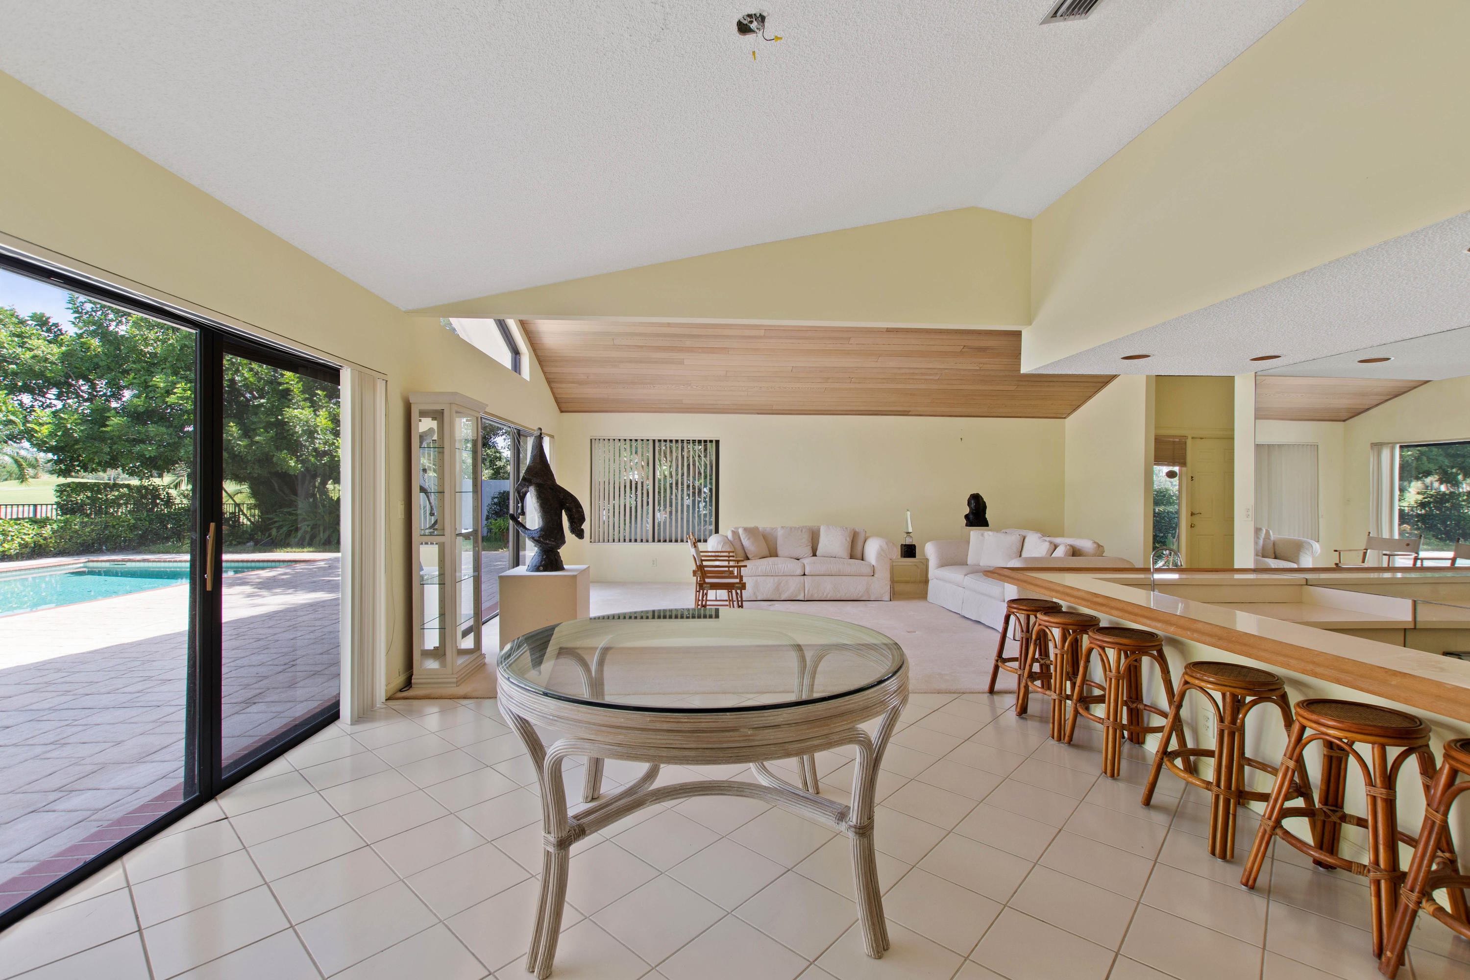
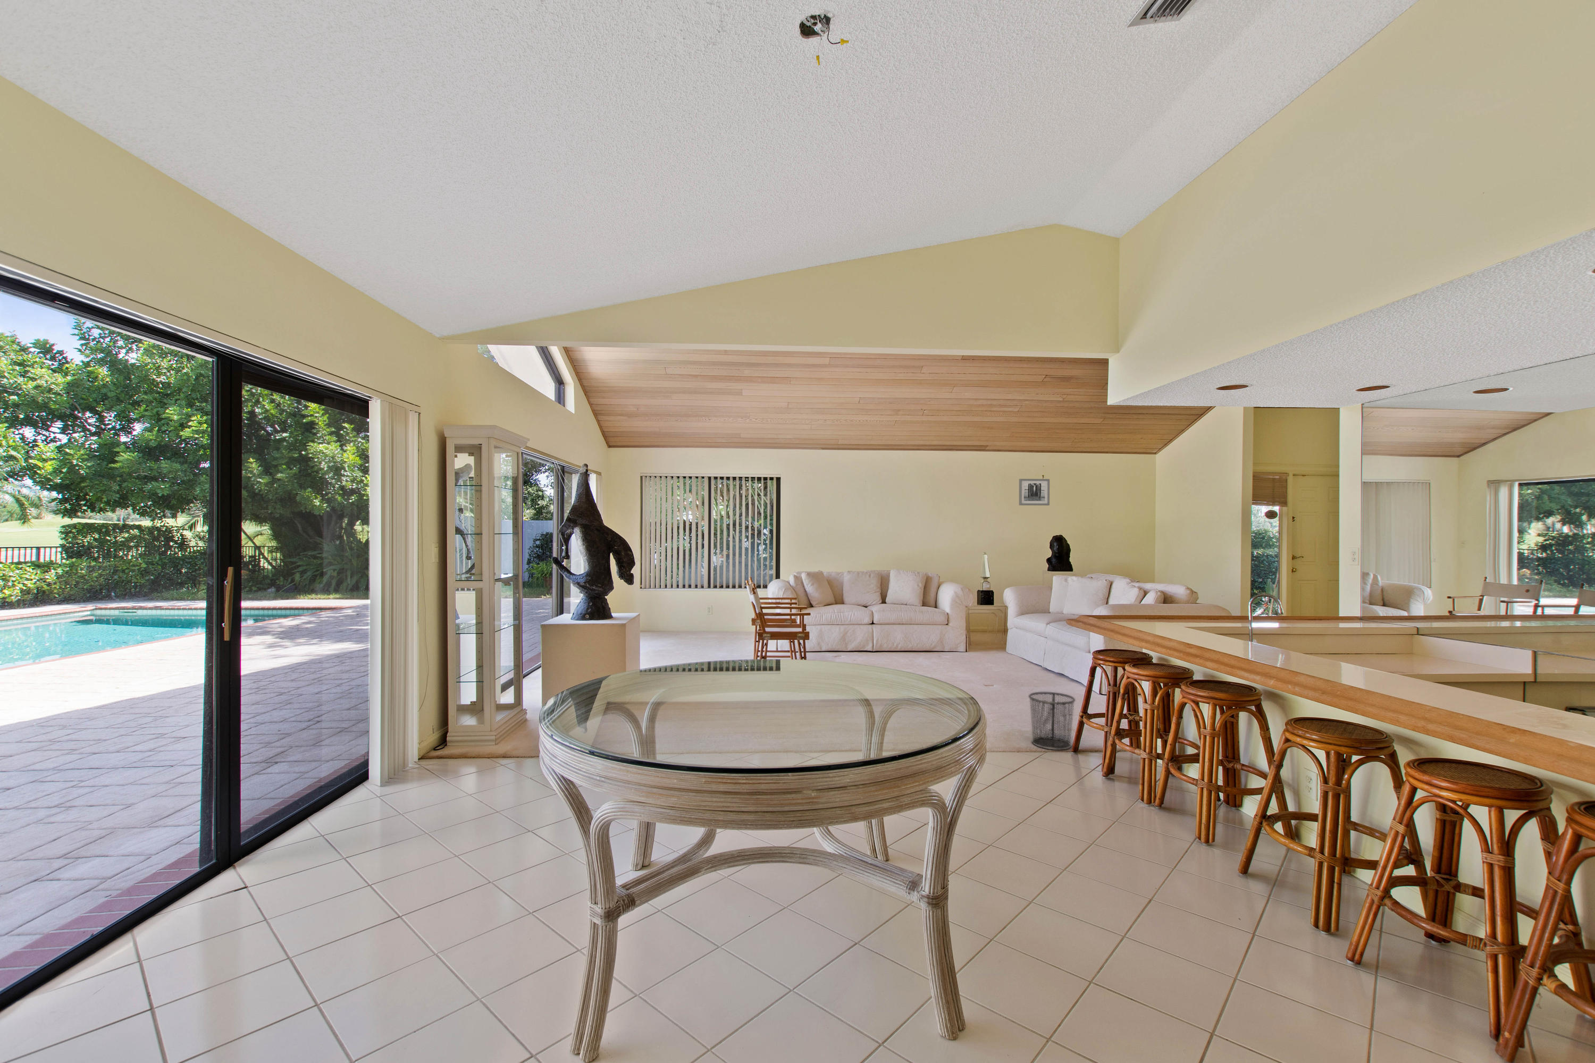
+ wall art [1018,478,1050,505]
+ waste bin [1028,692,1076,751]
